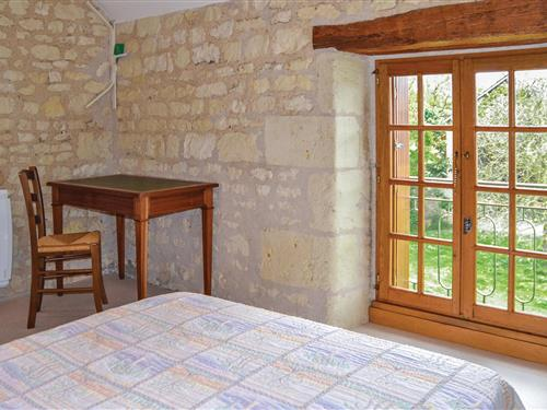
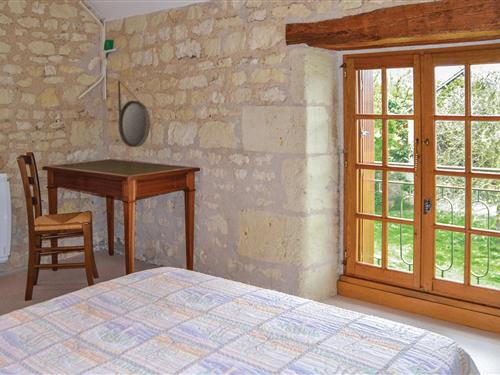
+ home mirror [117,80,151,148]
